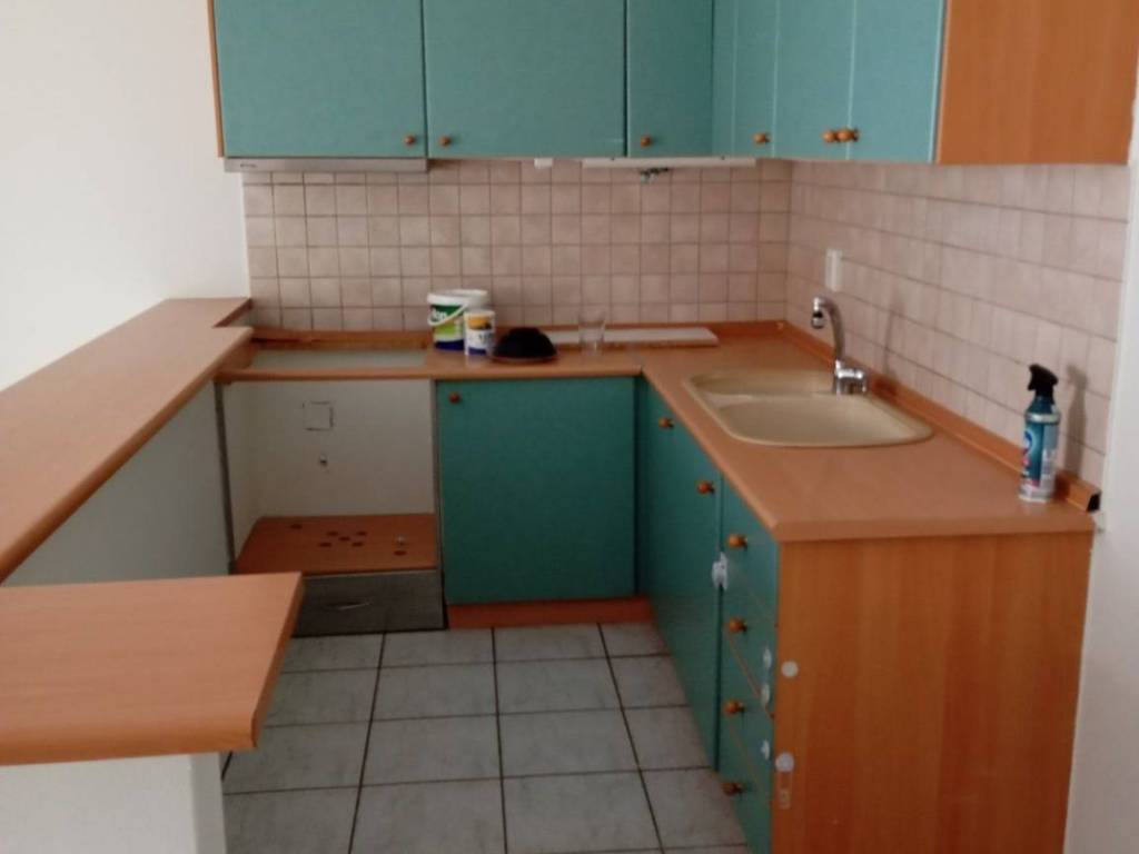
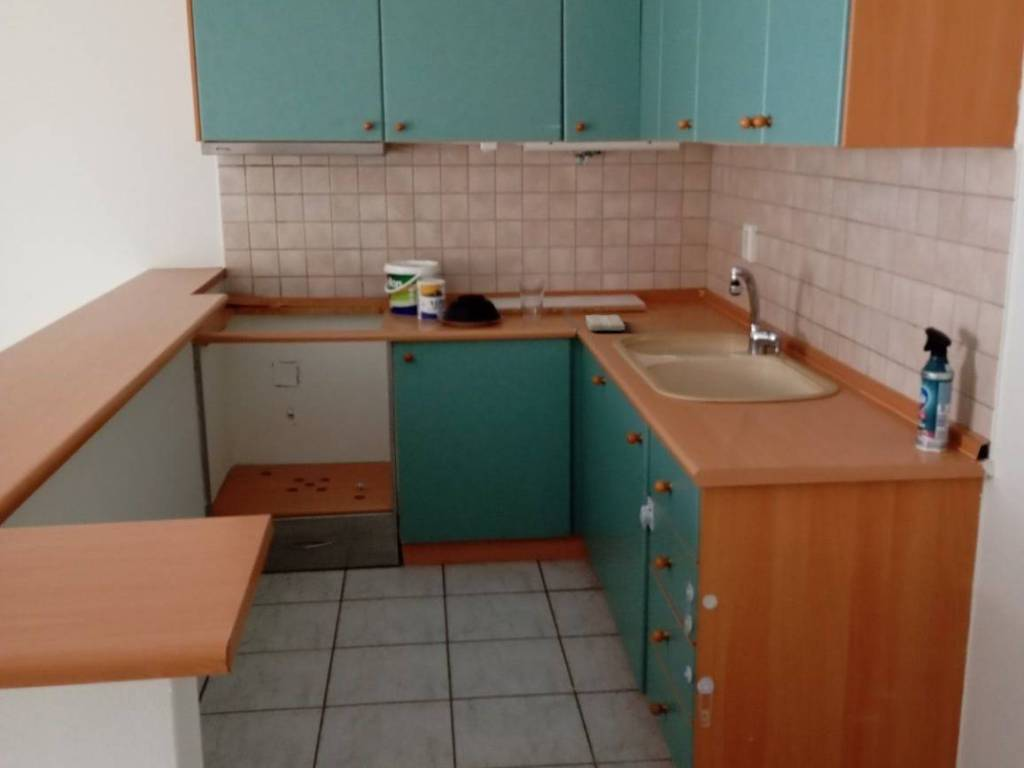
+ washcloth [584,314,626,332]
